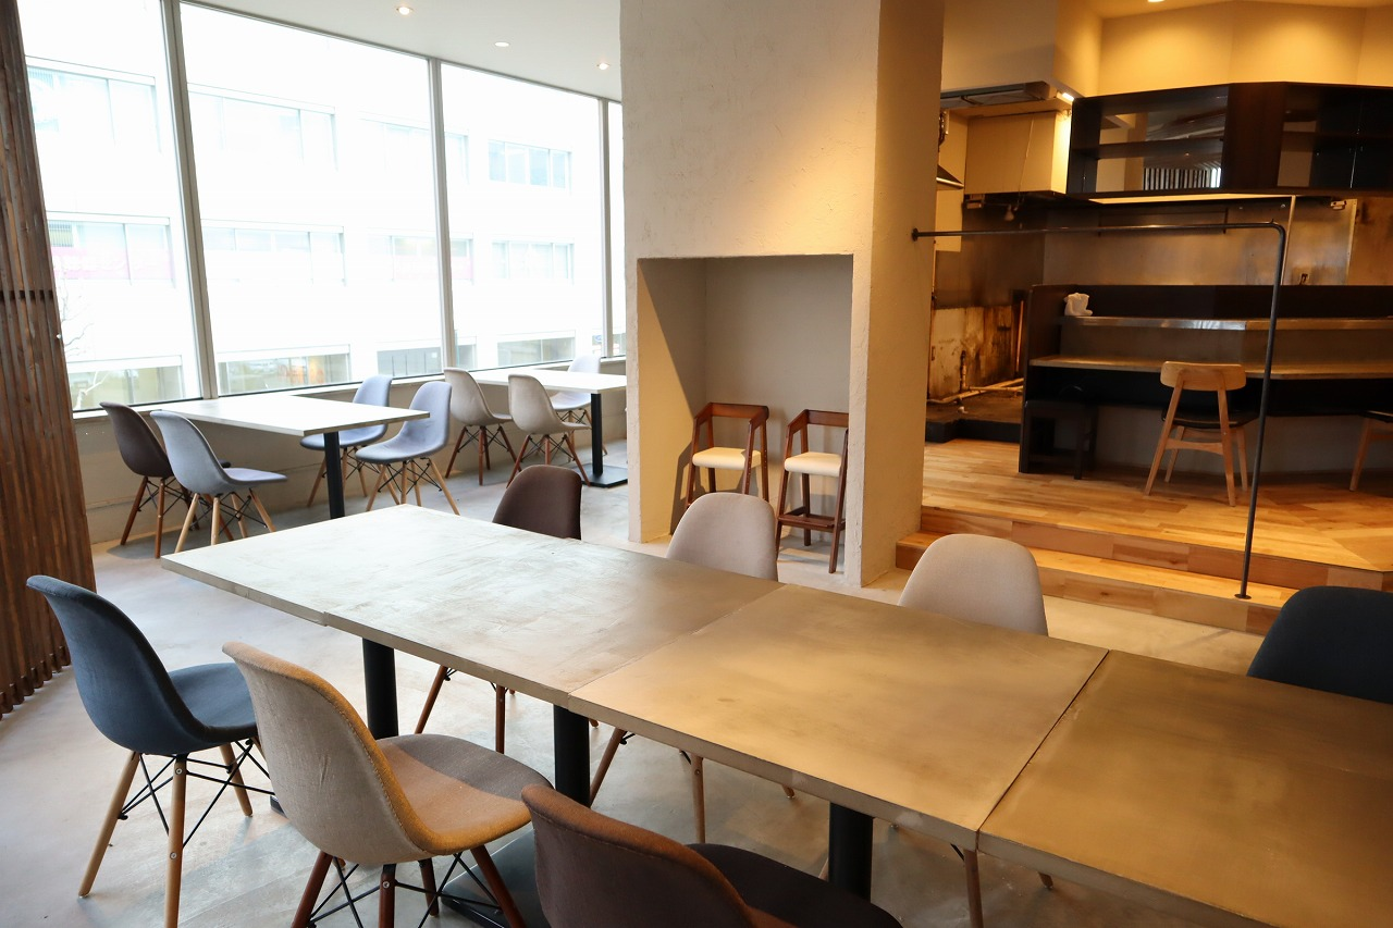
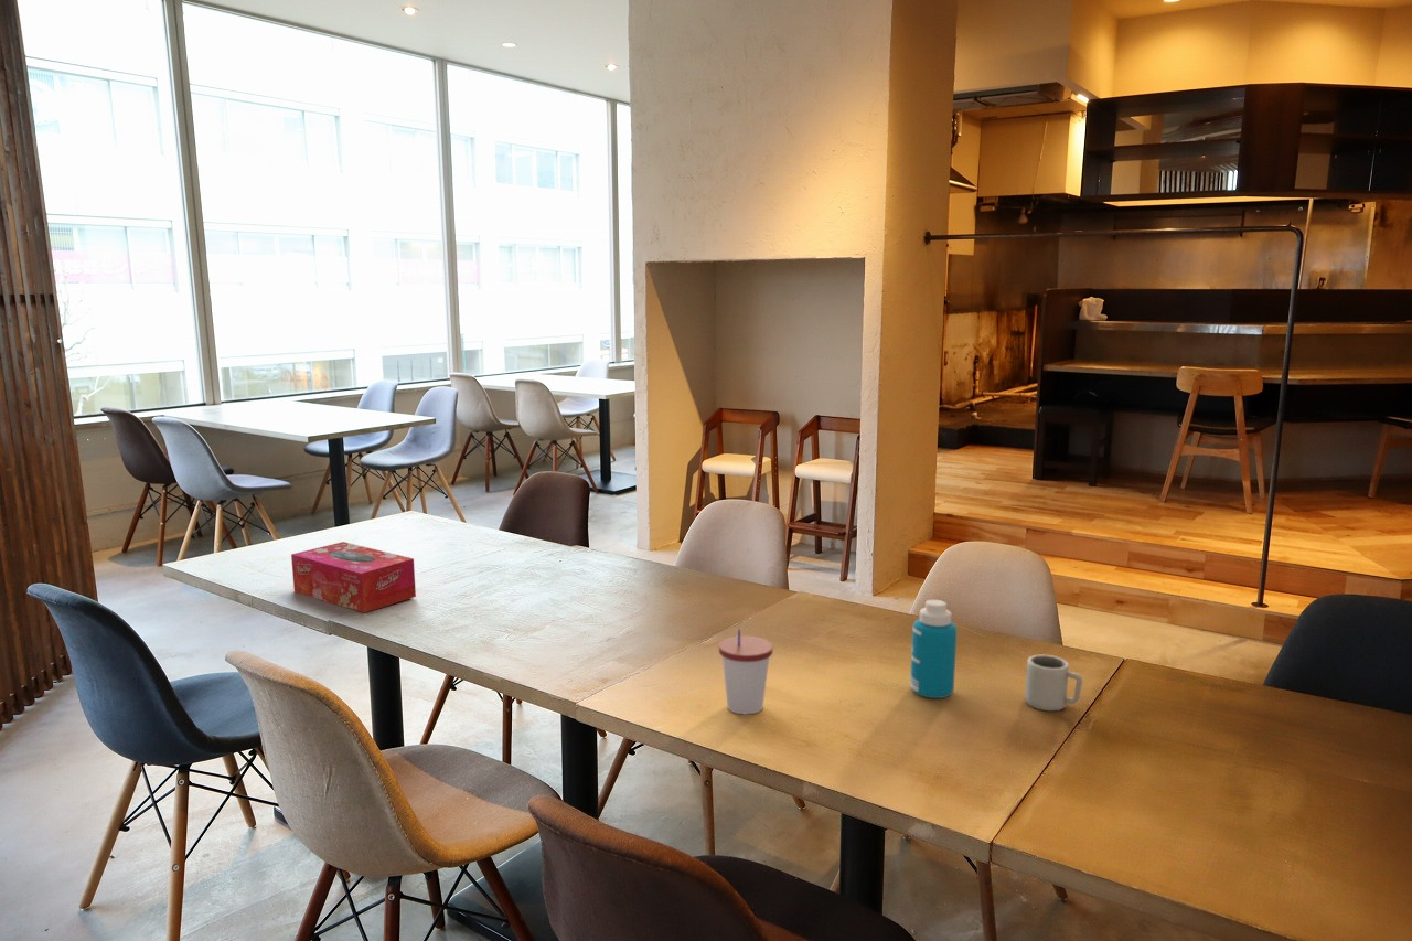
+ cup [718,628,774,715]
+ bottle [909,599,958,699]
+ tissue box [290,541,417,614]
+ cup [1024,654,1083,712]
